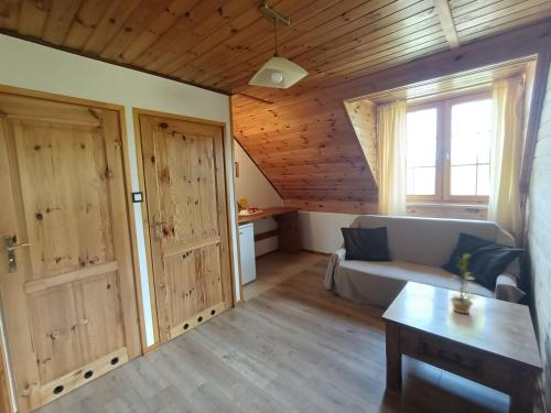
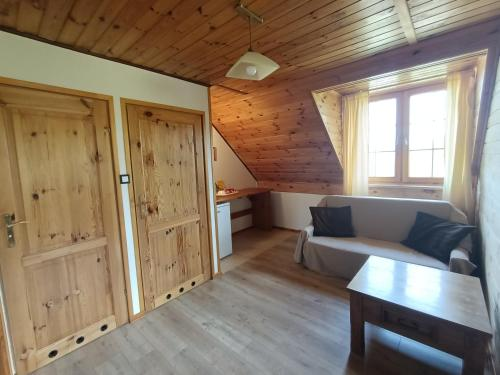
- plant [449,253,480,315]
